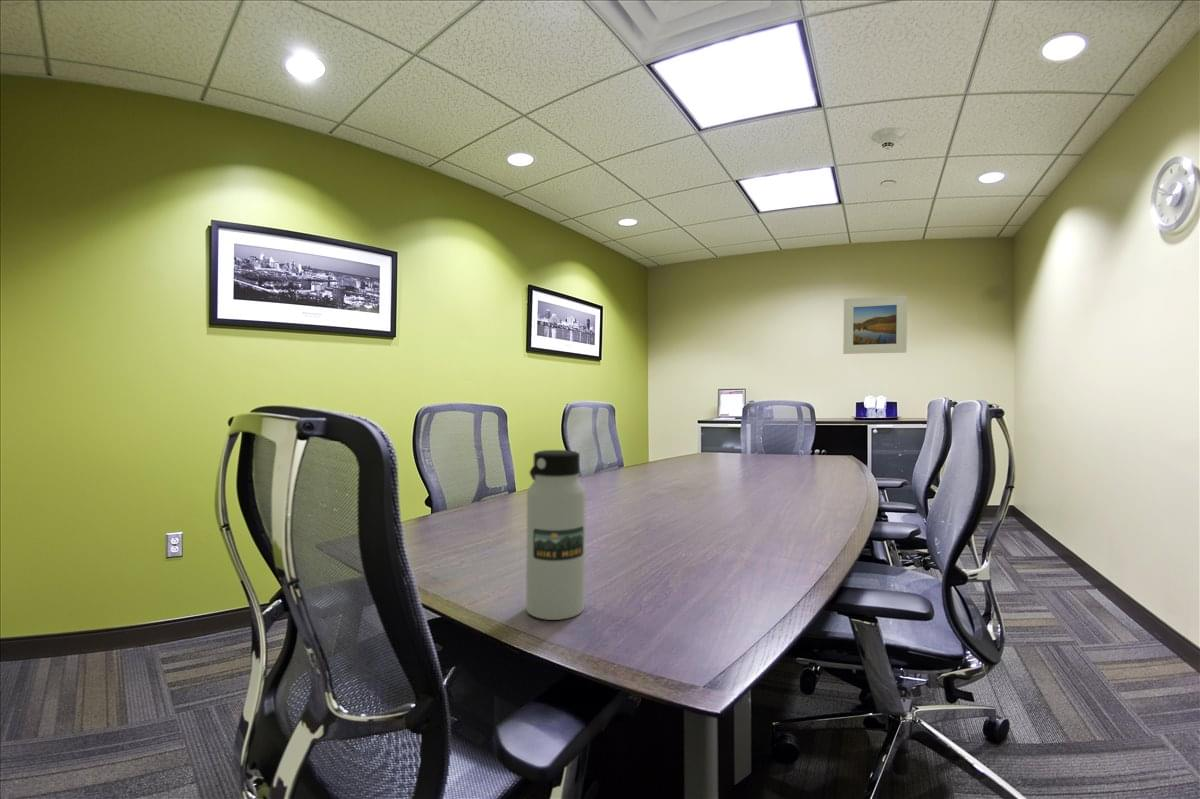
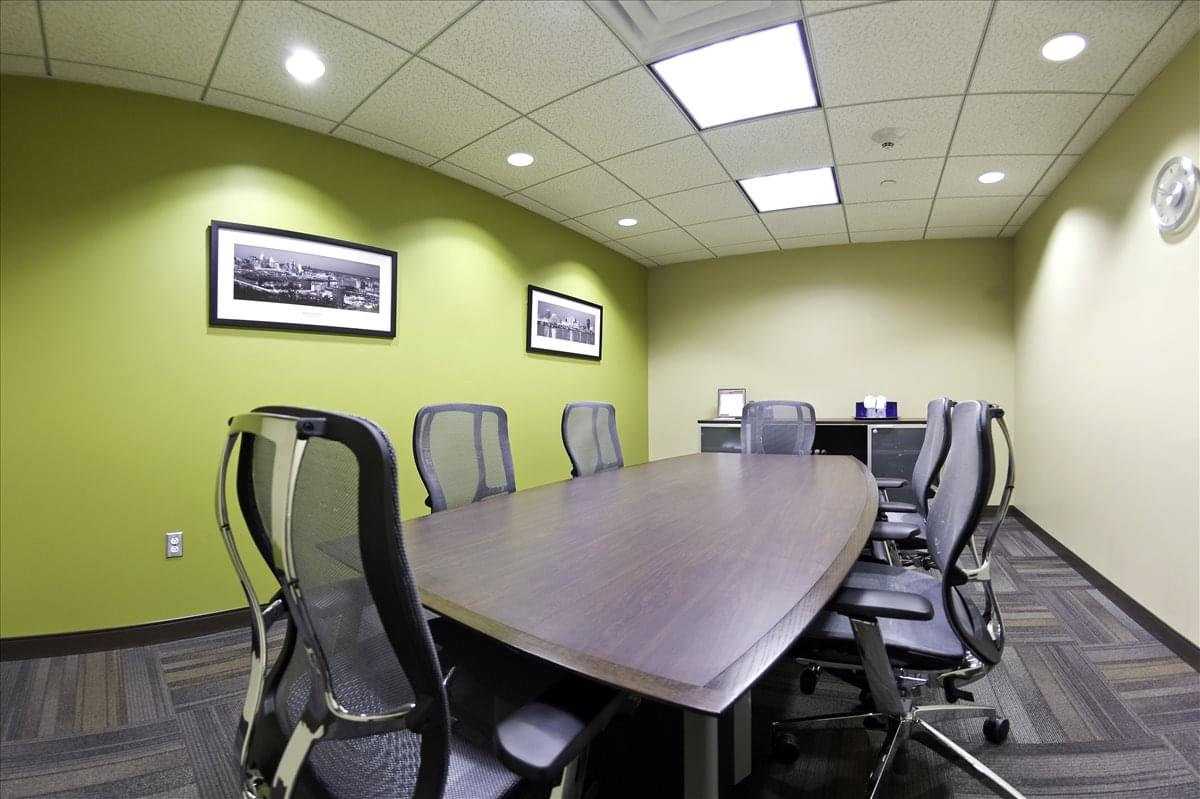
- water bottle [525,449,587,621]
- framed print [842,294,908,355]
